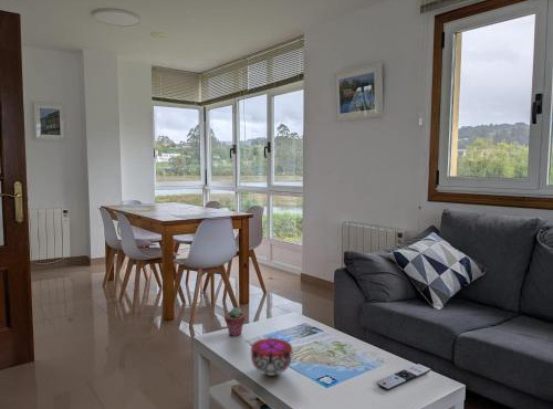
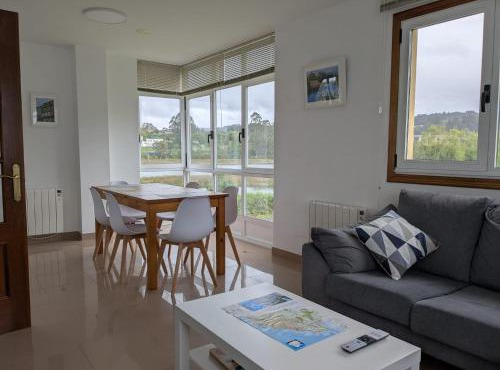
- potted succulent [223,306,247,337]
- decorative bowl [250,337,293,377]
